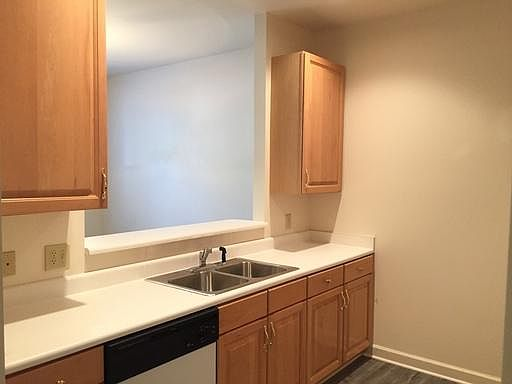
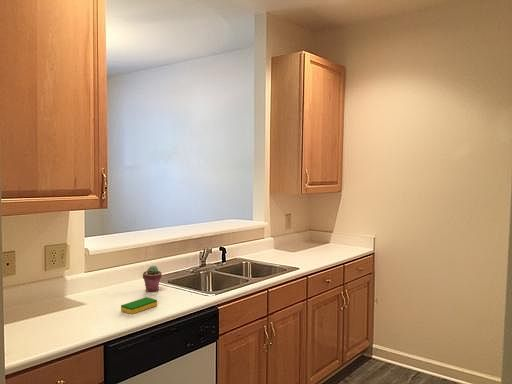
+ potted succulent [142,265,163,293]
+ dish sponge [120,296,158,315]
